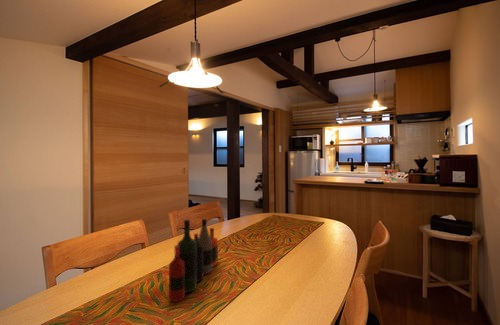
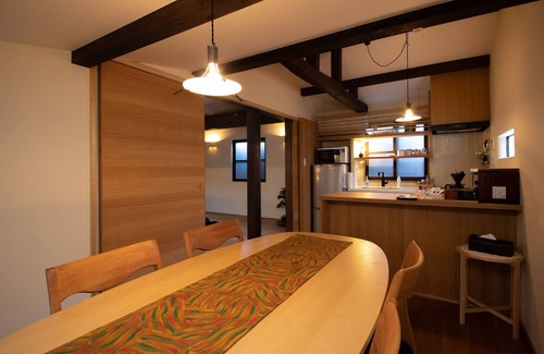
- bottle collection [168,218,219,303]
